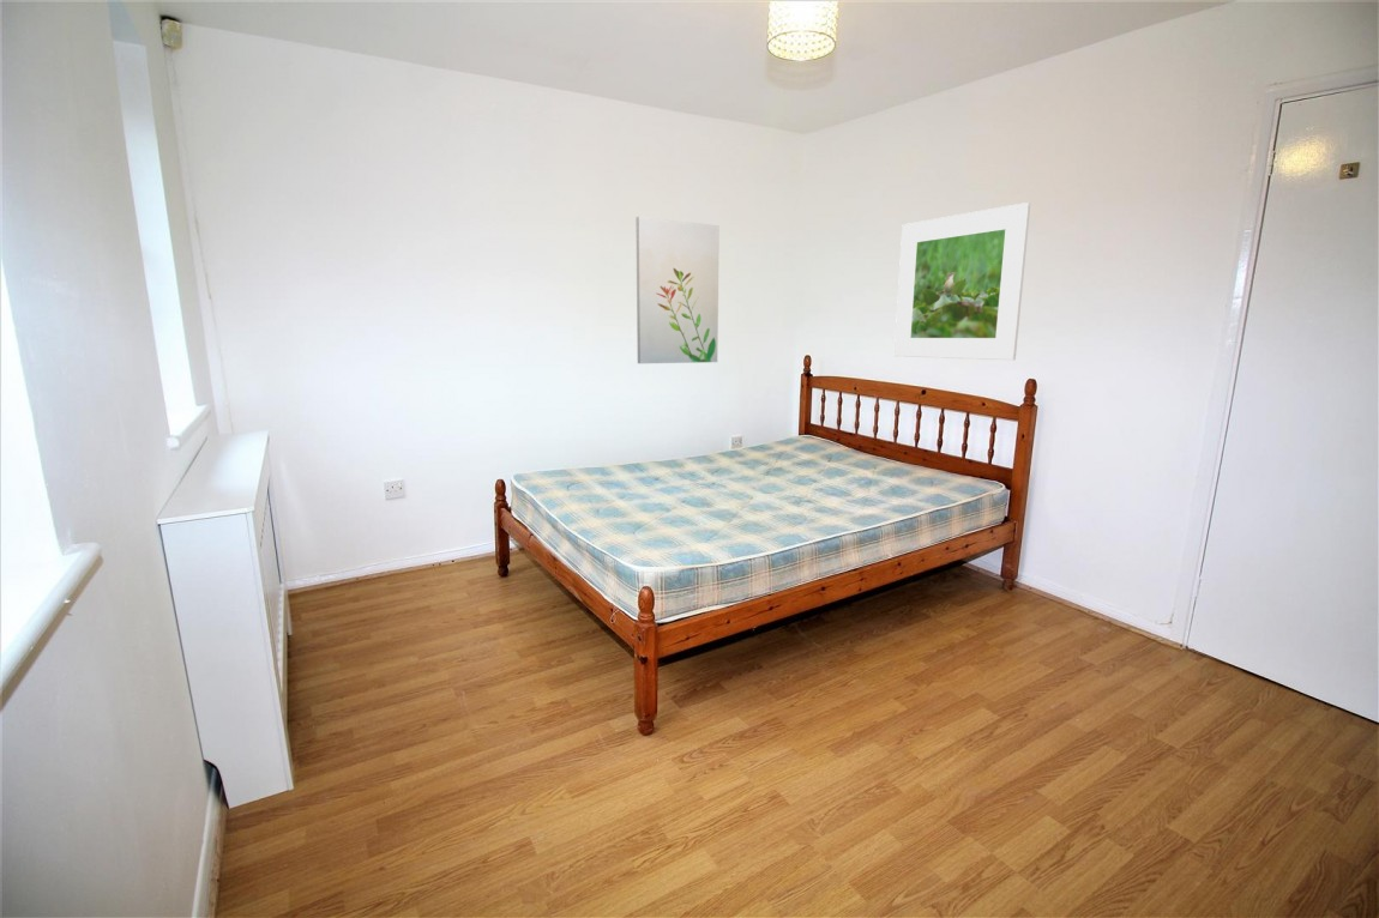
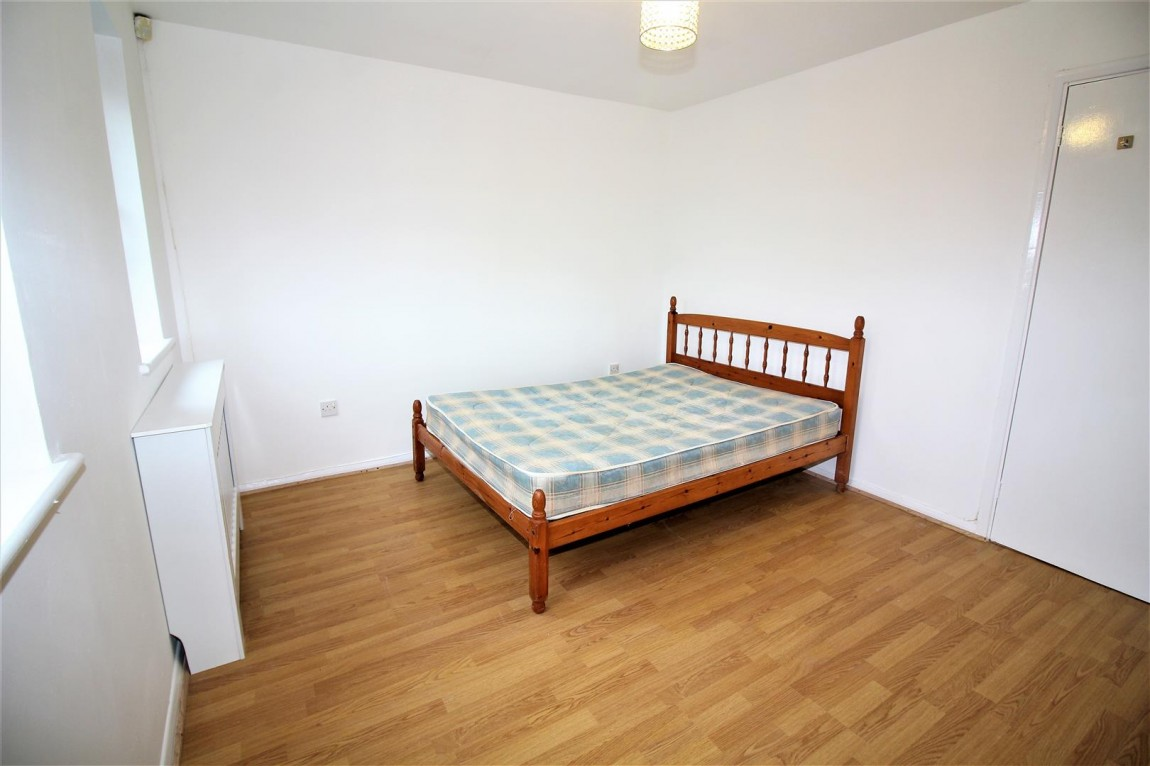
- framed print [893,201,1031,361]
- wall art [636,216,721,364]
